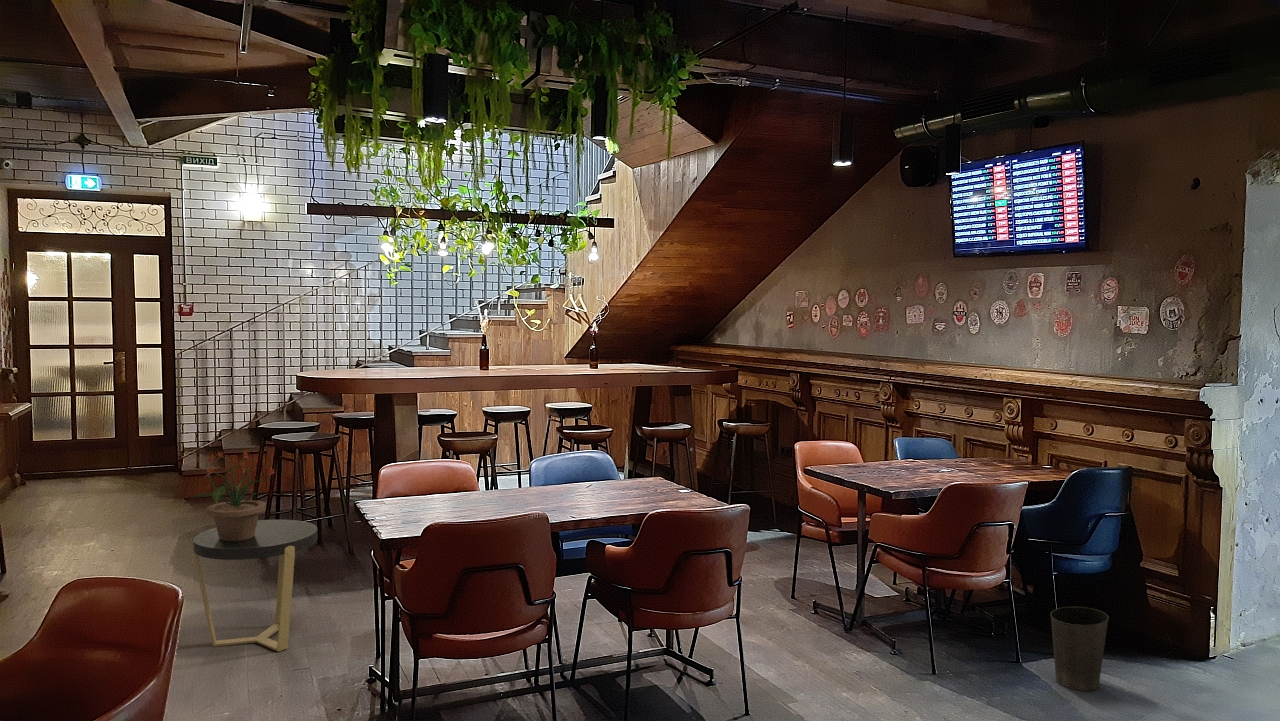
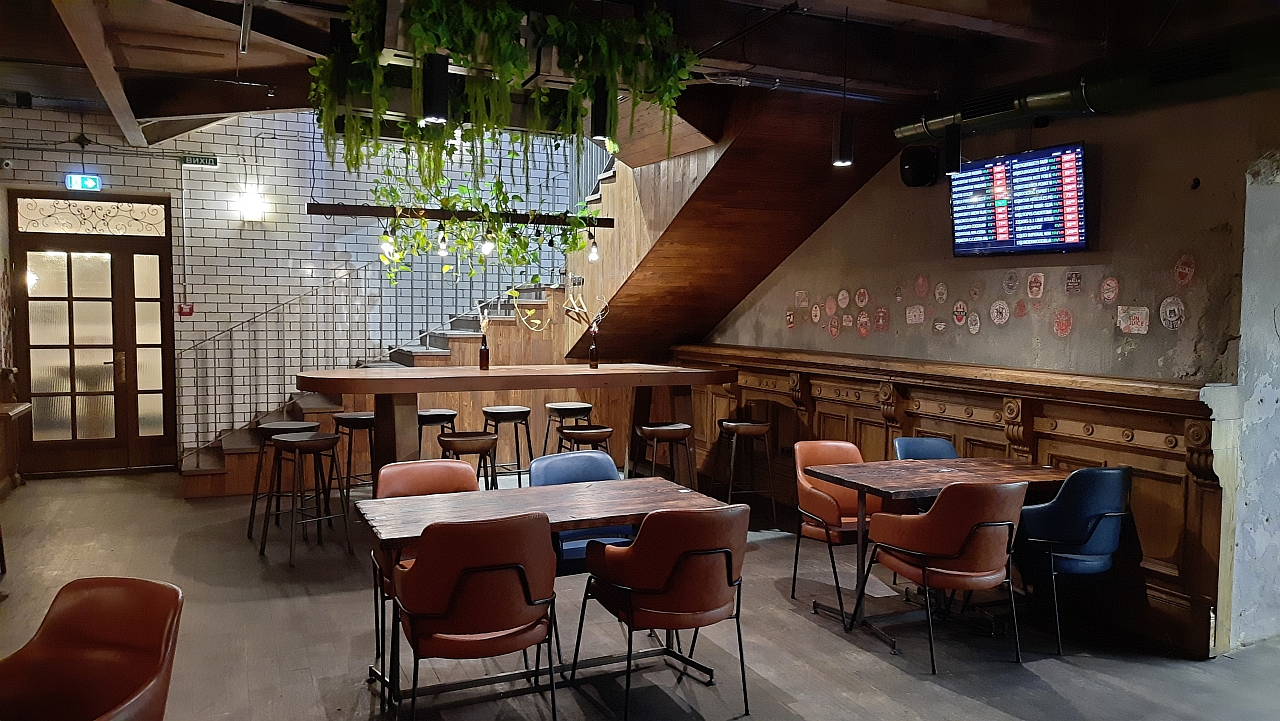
- waste basket [1049,606,1110,692]
- potted plant [190,450,277,541]
- side table [192,519,318,652]
